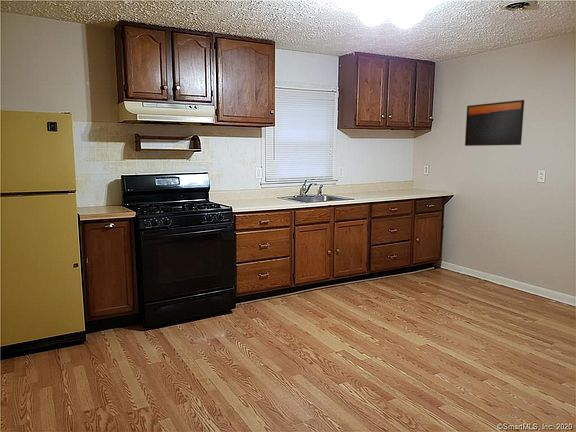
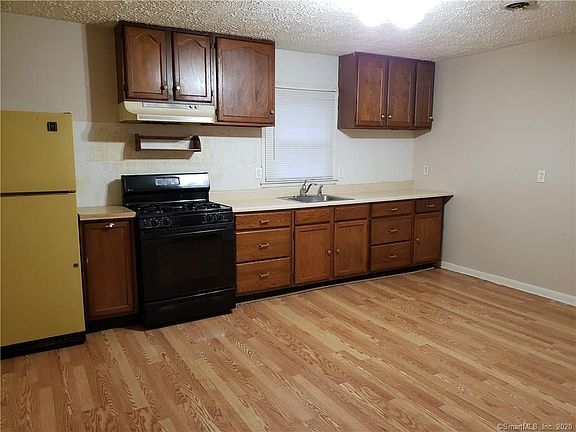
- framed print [464,99,525,147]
